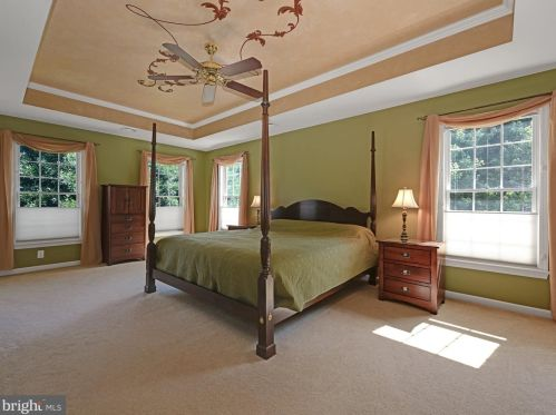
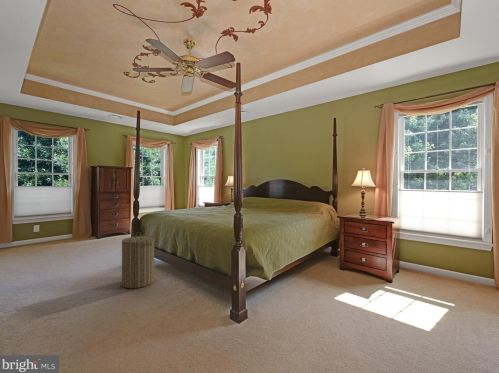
+ laundry hamper [121,231,156,289]
